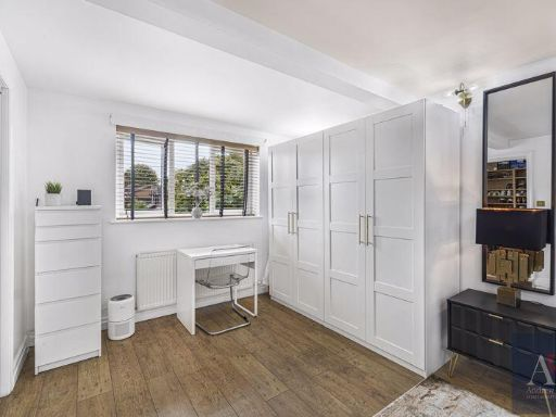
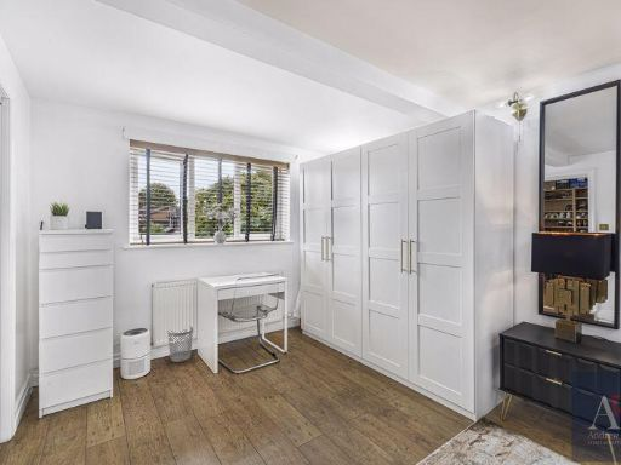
+ wastebasket [167,326,194,363]
